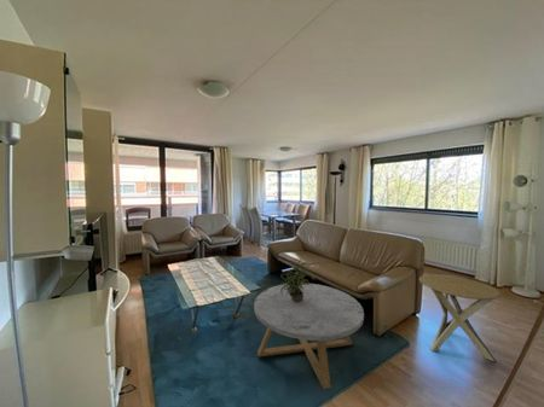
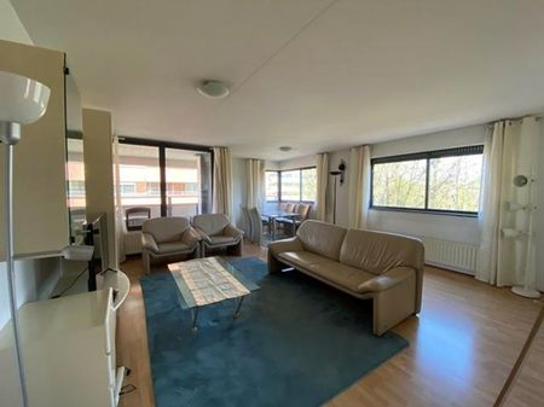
- coffee table [253,283,365,390]
- side table [418,273,502,362]
- potted plant [279,257,317,301]
